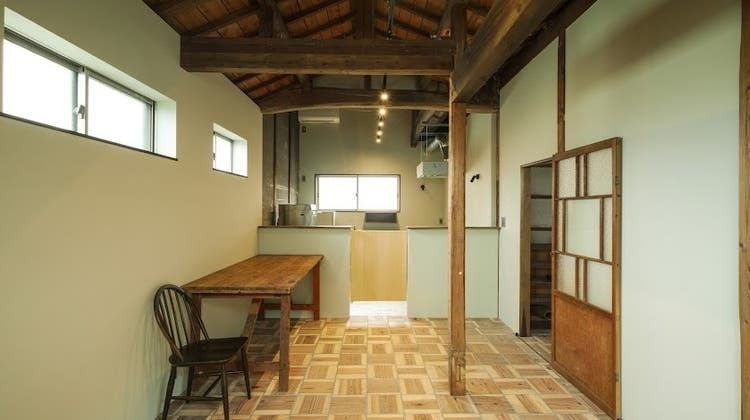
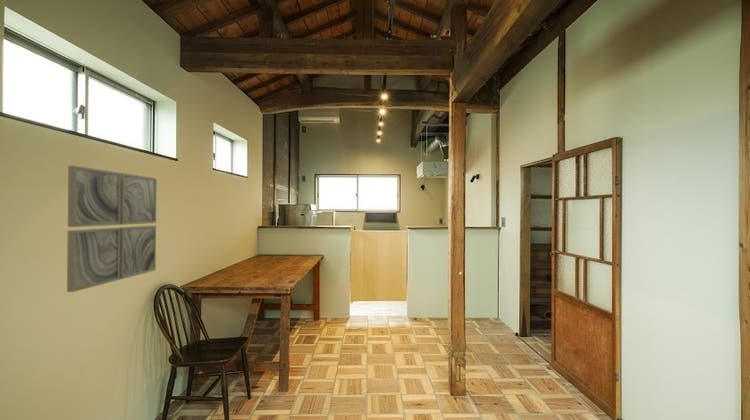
+ wall art [66,165,158,293]
